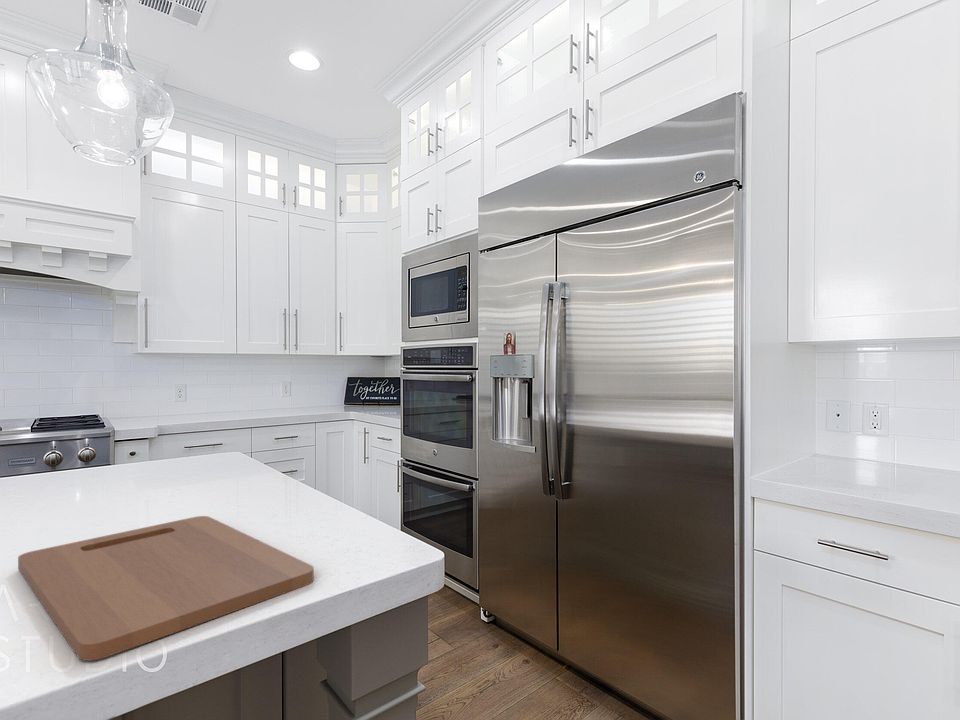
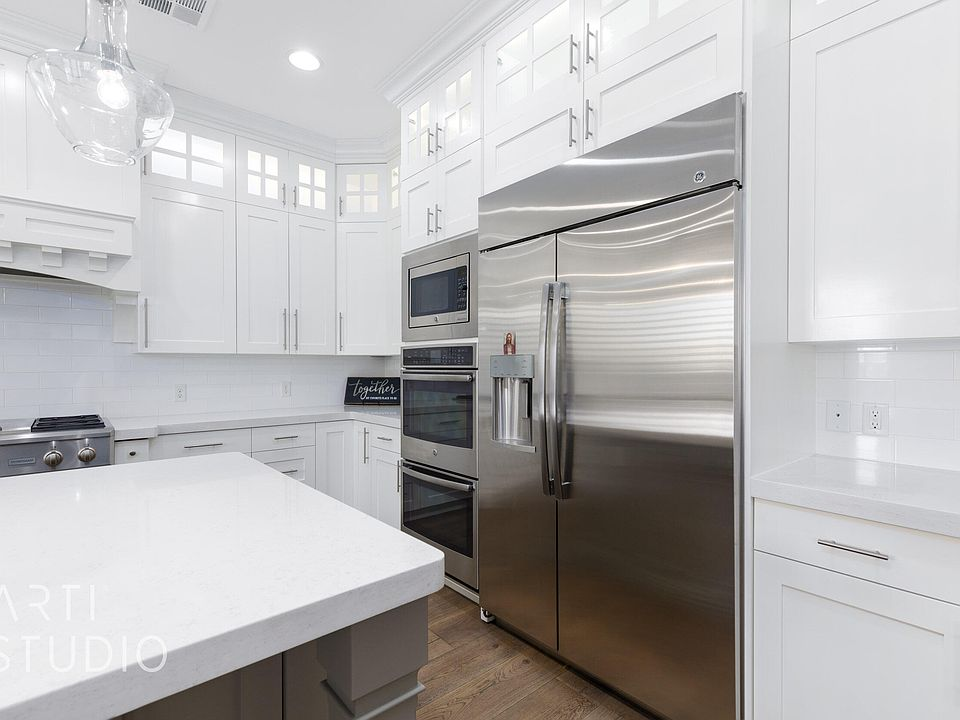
- cutting board [17,515,315,662]
